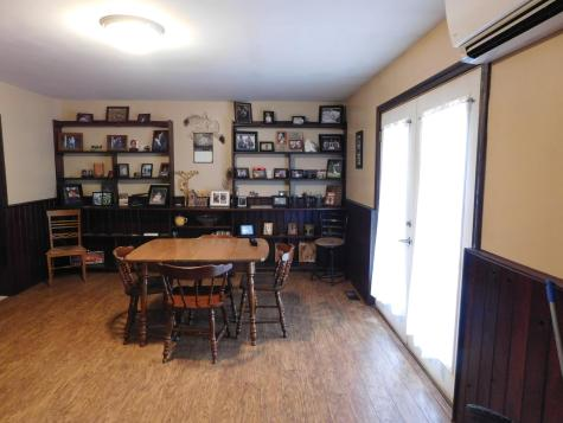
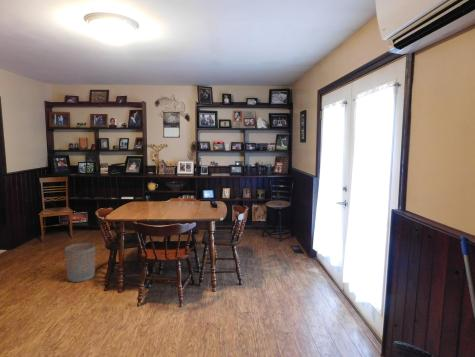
+ waste bin [64,242,96,283]
